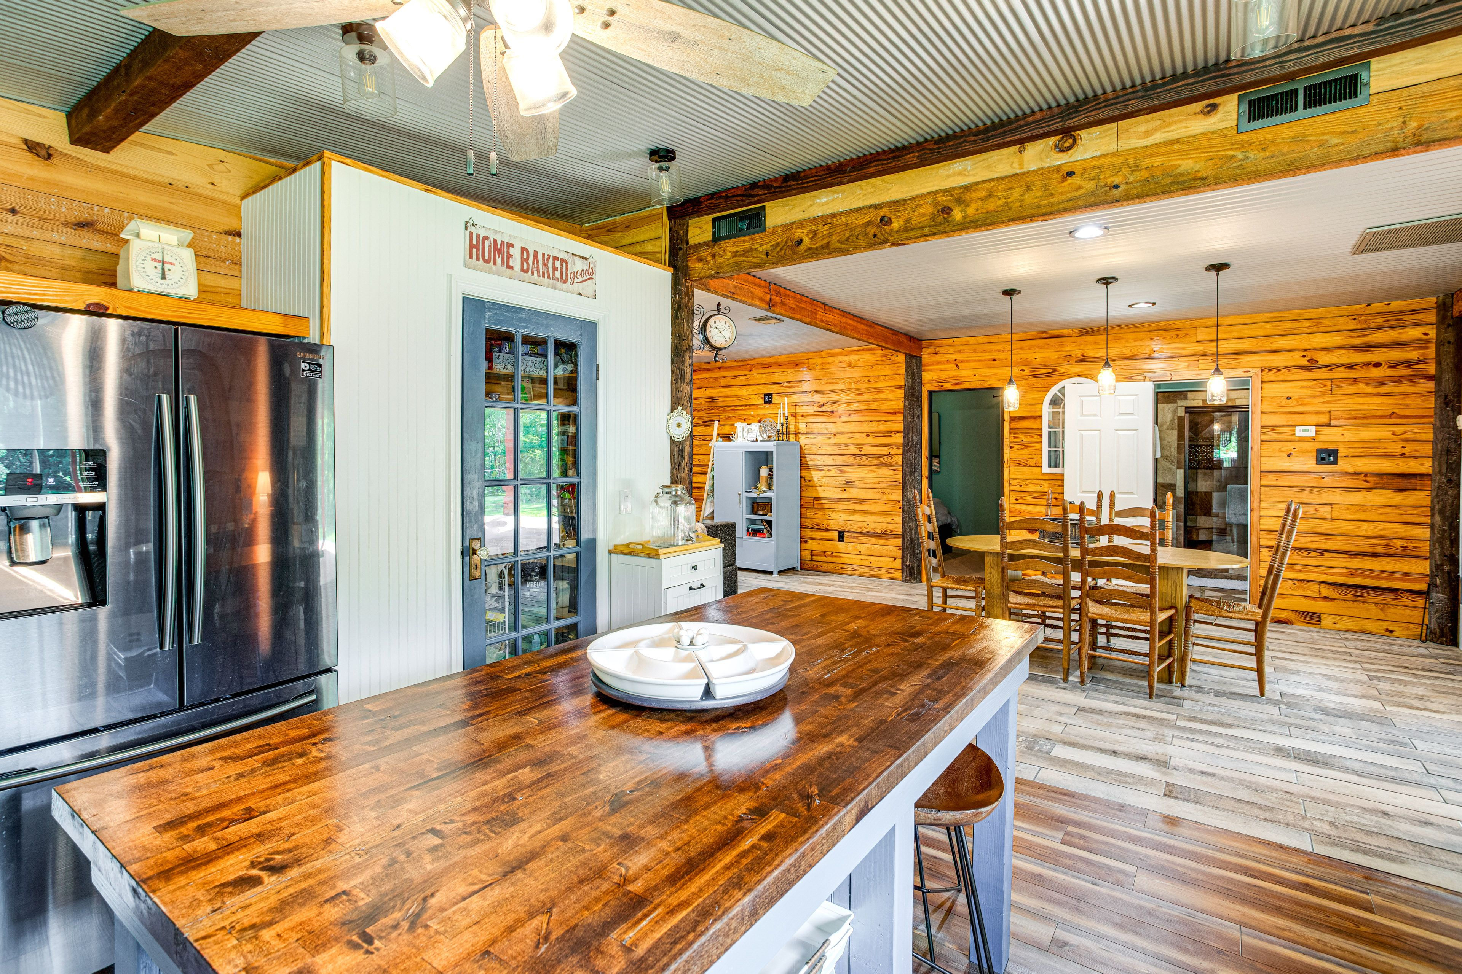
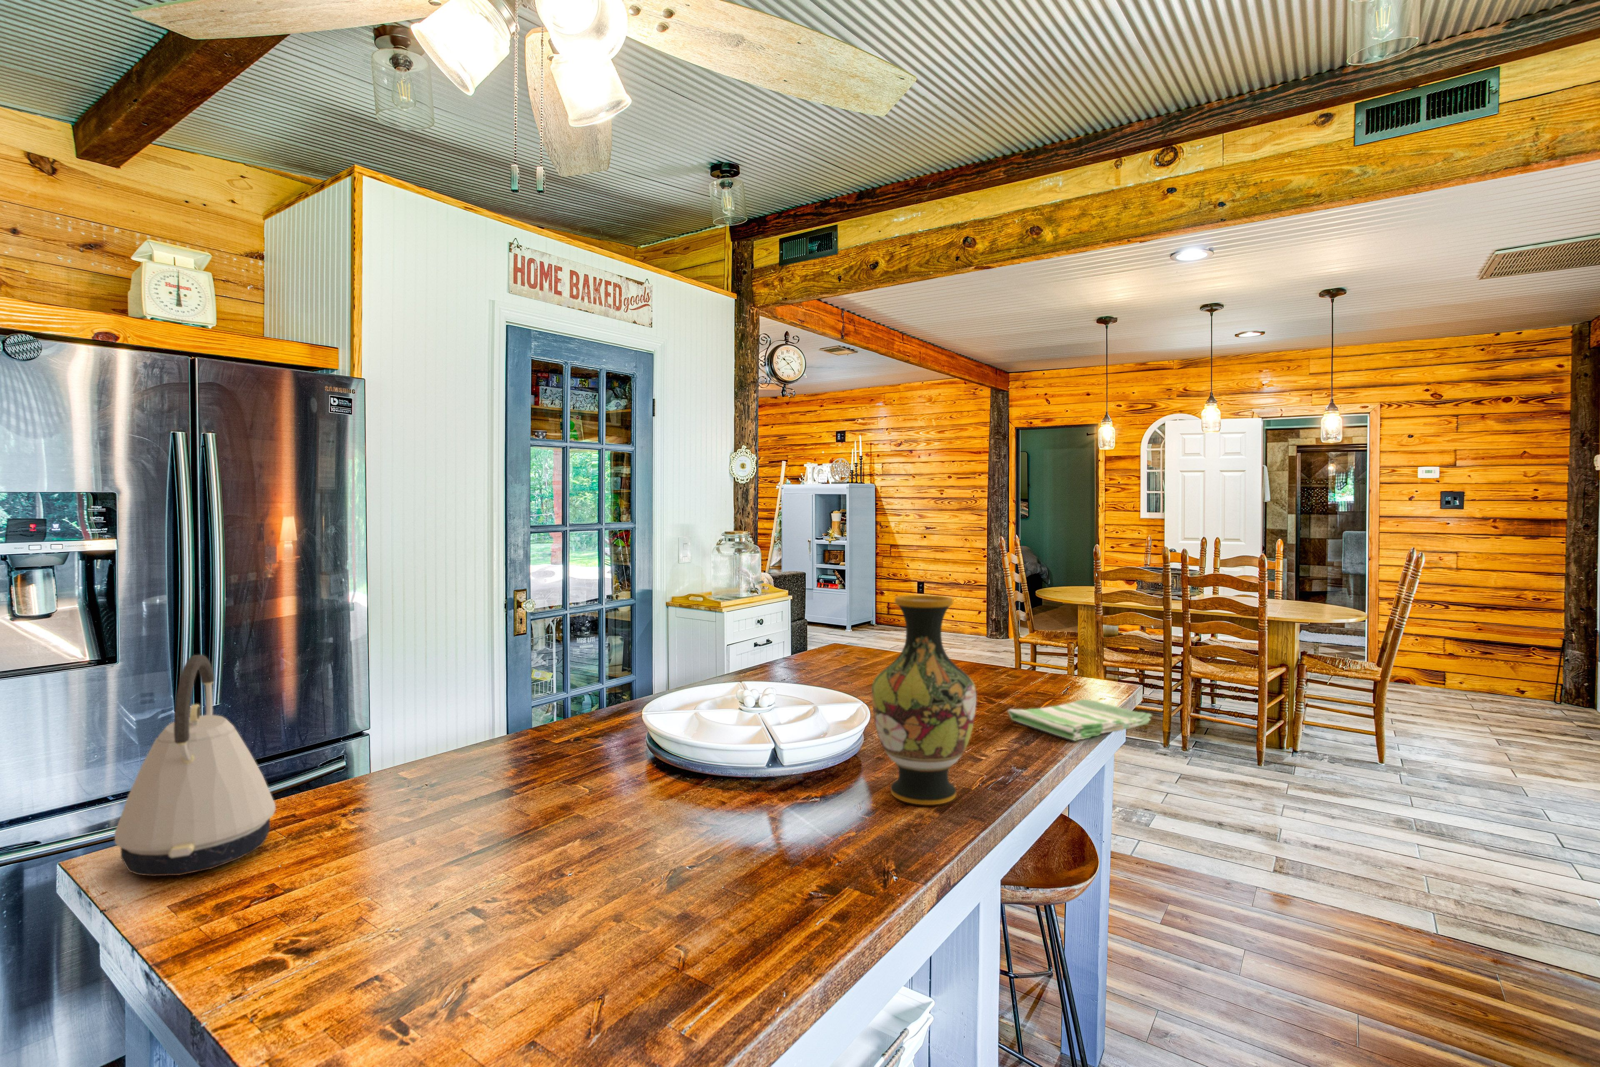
+ kettle [114,654,276,876]
+ vase [871,594,976,805]
+ dish towel [1007,699,1152,742]
